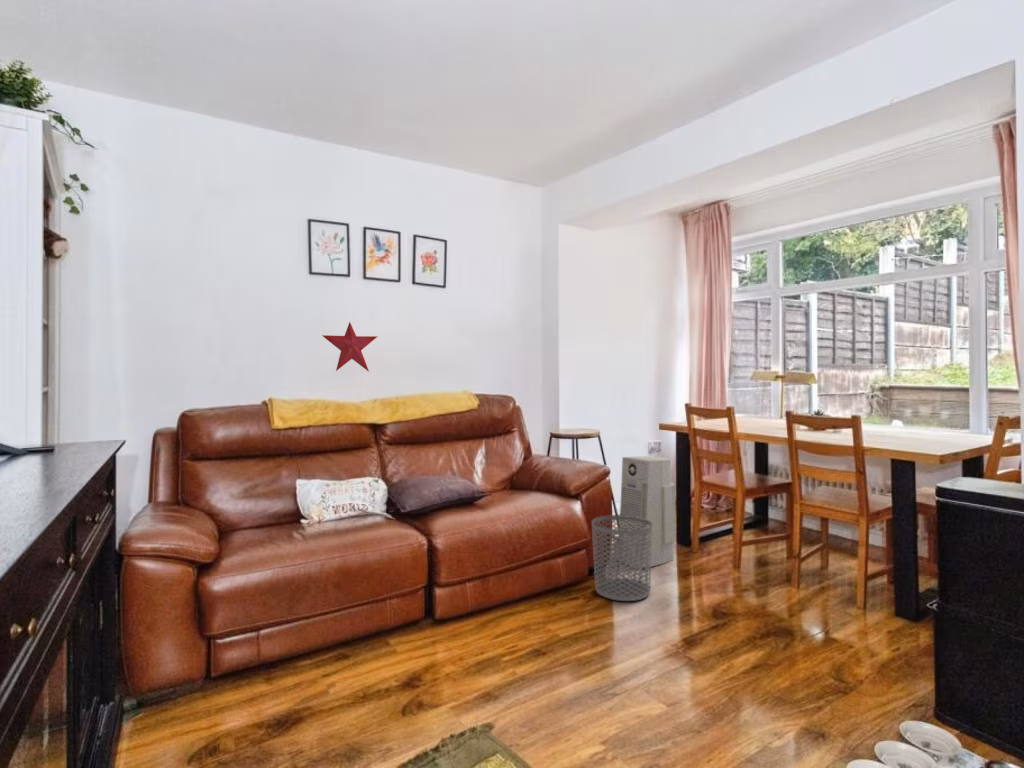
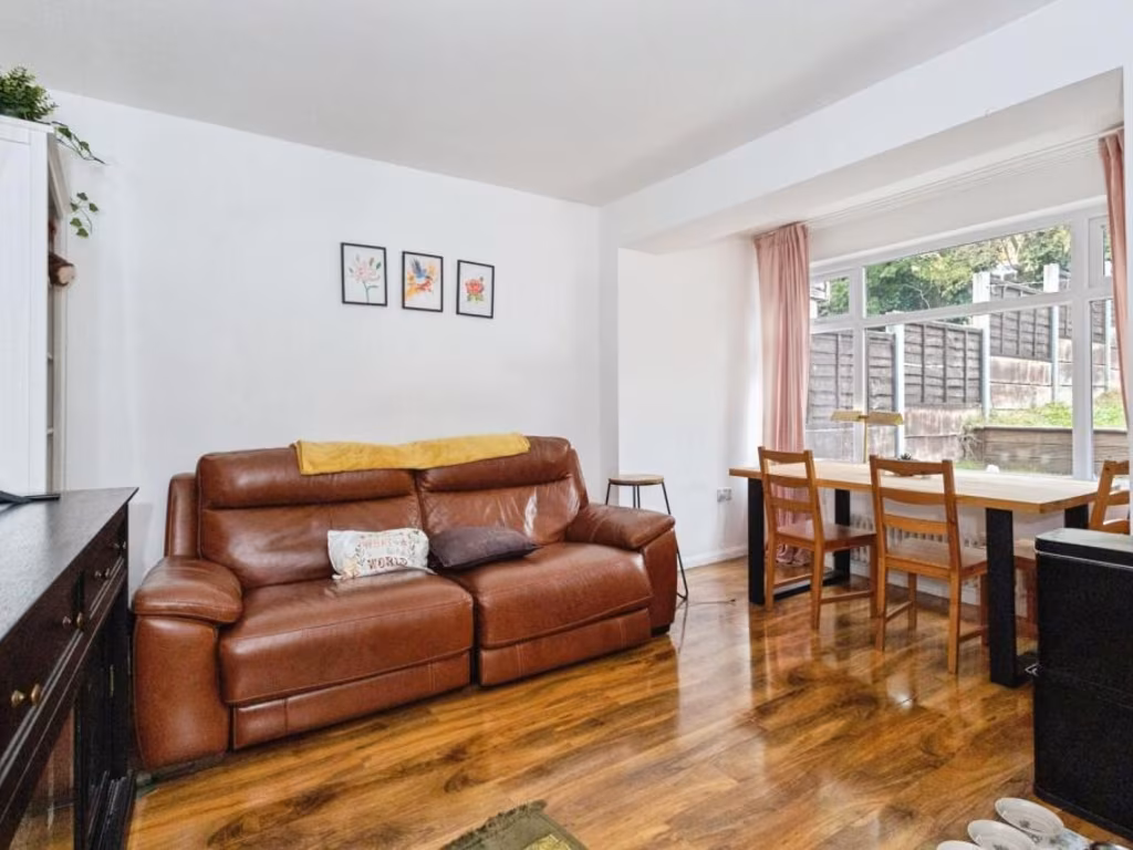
- decorative star [321,321,379,373]
- waste bin [591,514,653,602]
- air purifier [619,456,676,568]
